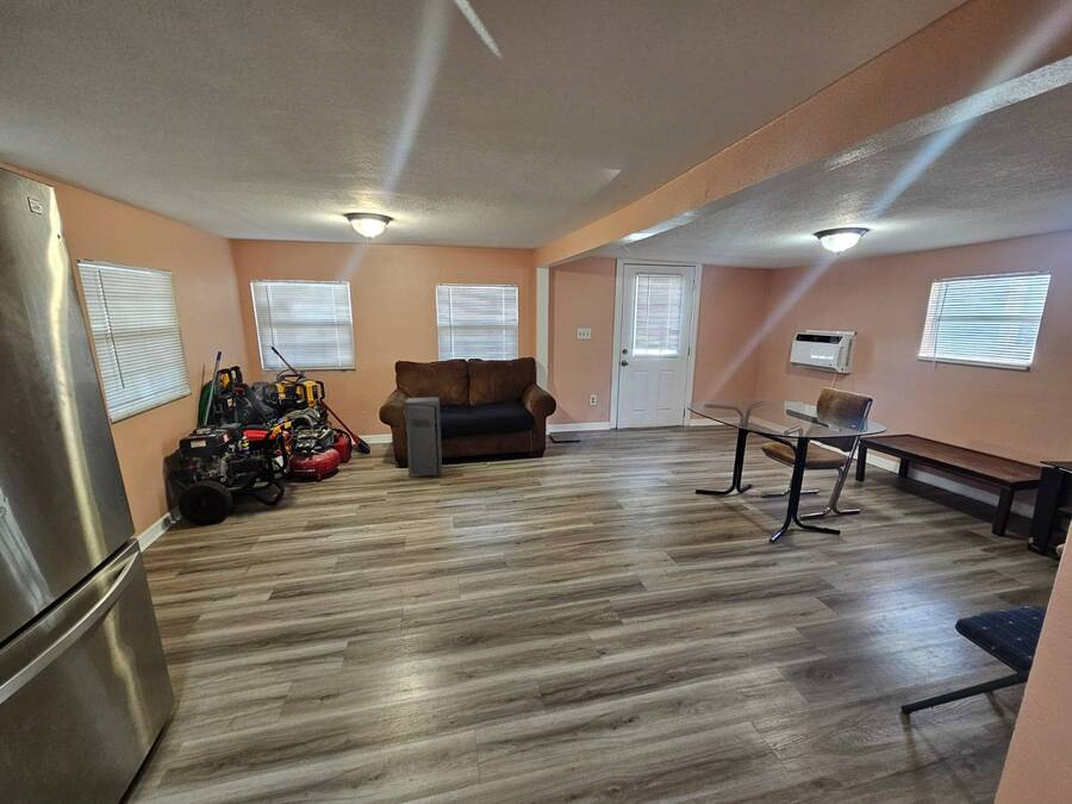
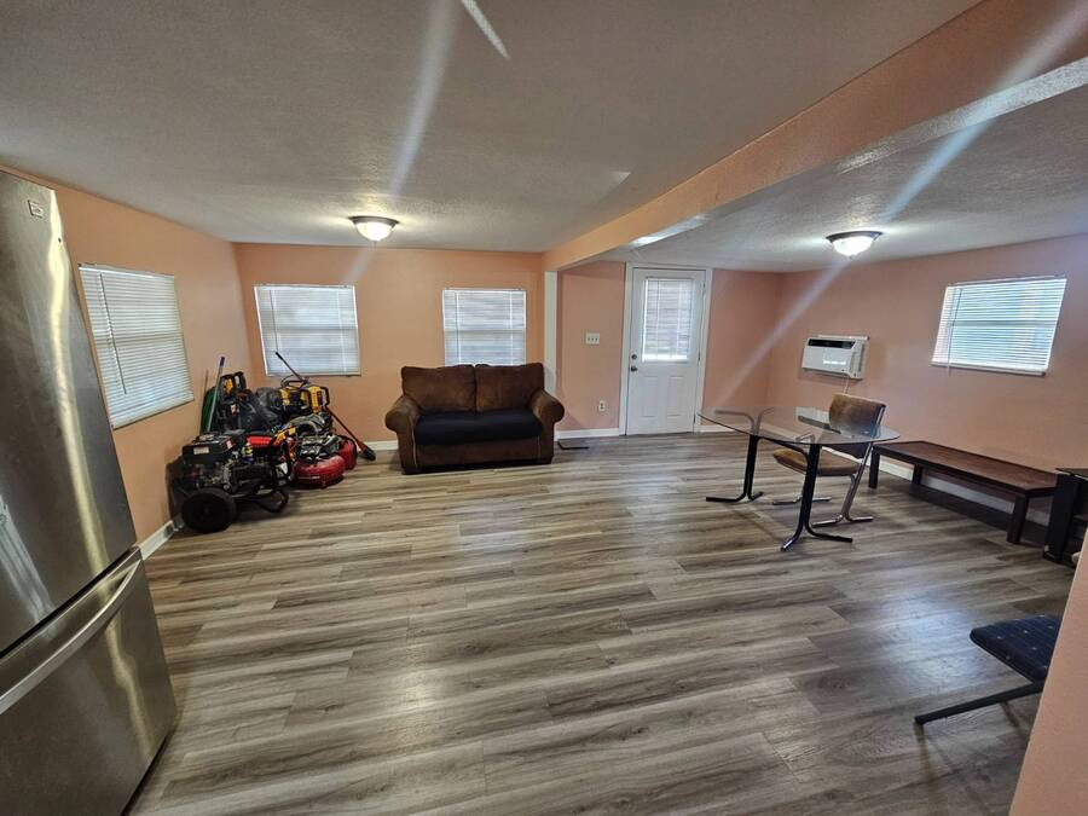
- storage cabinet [404,397,443,478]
